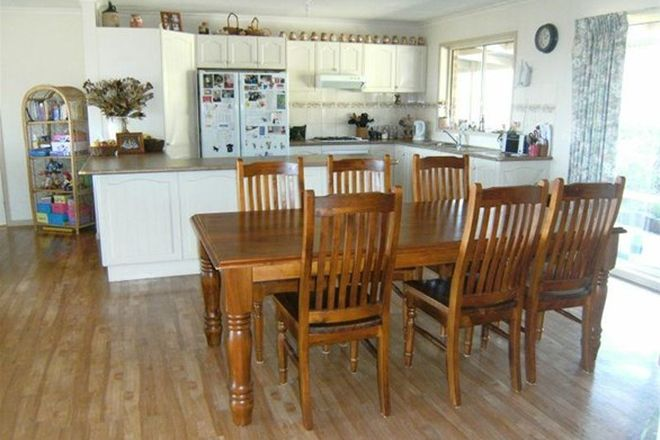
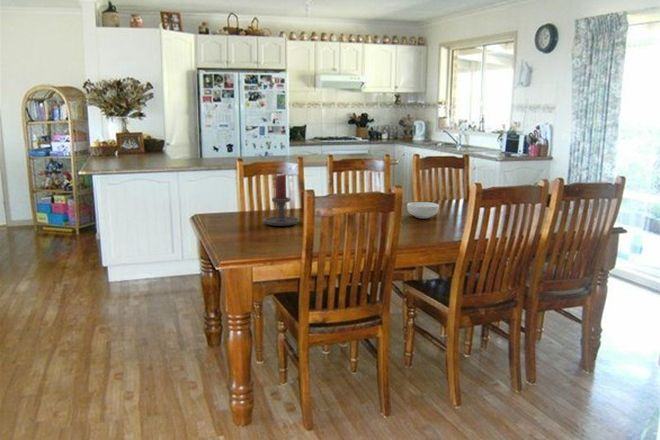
+ candle holder [263,173,300,227]
+ cereal bowl [406,201,440,219]
